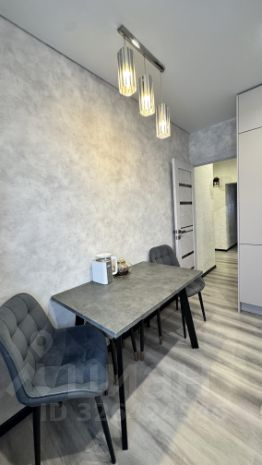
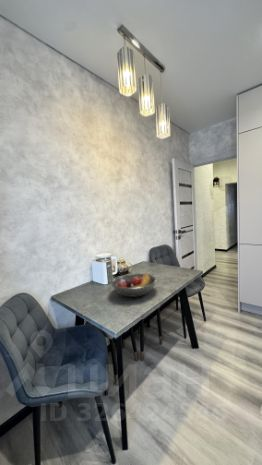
+ fruit bowl [110,272,158,298]
